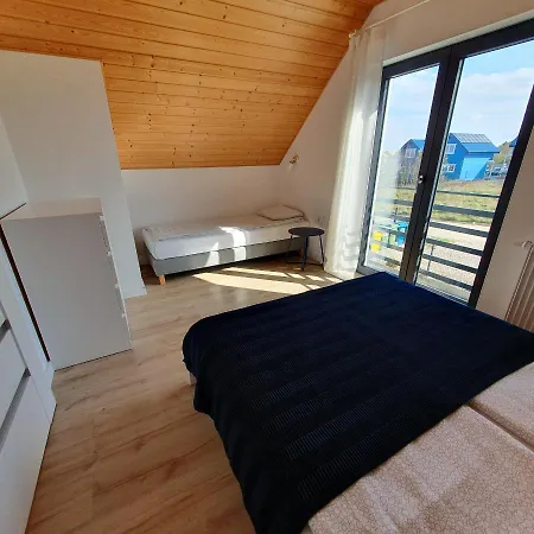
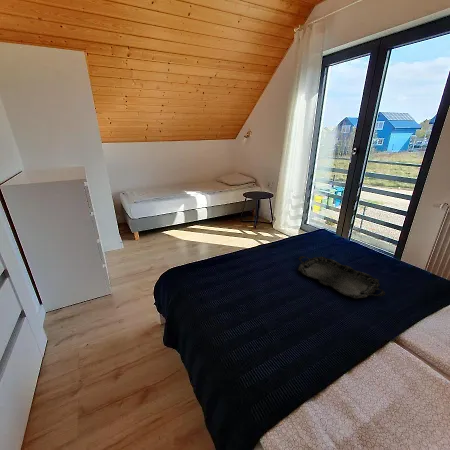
+ serving tray [297,255,386,300]
